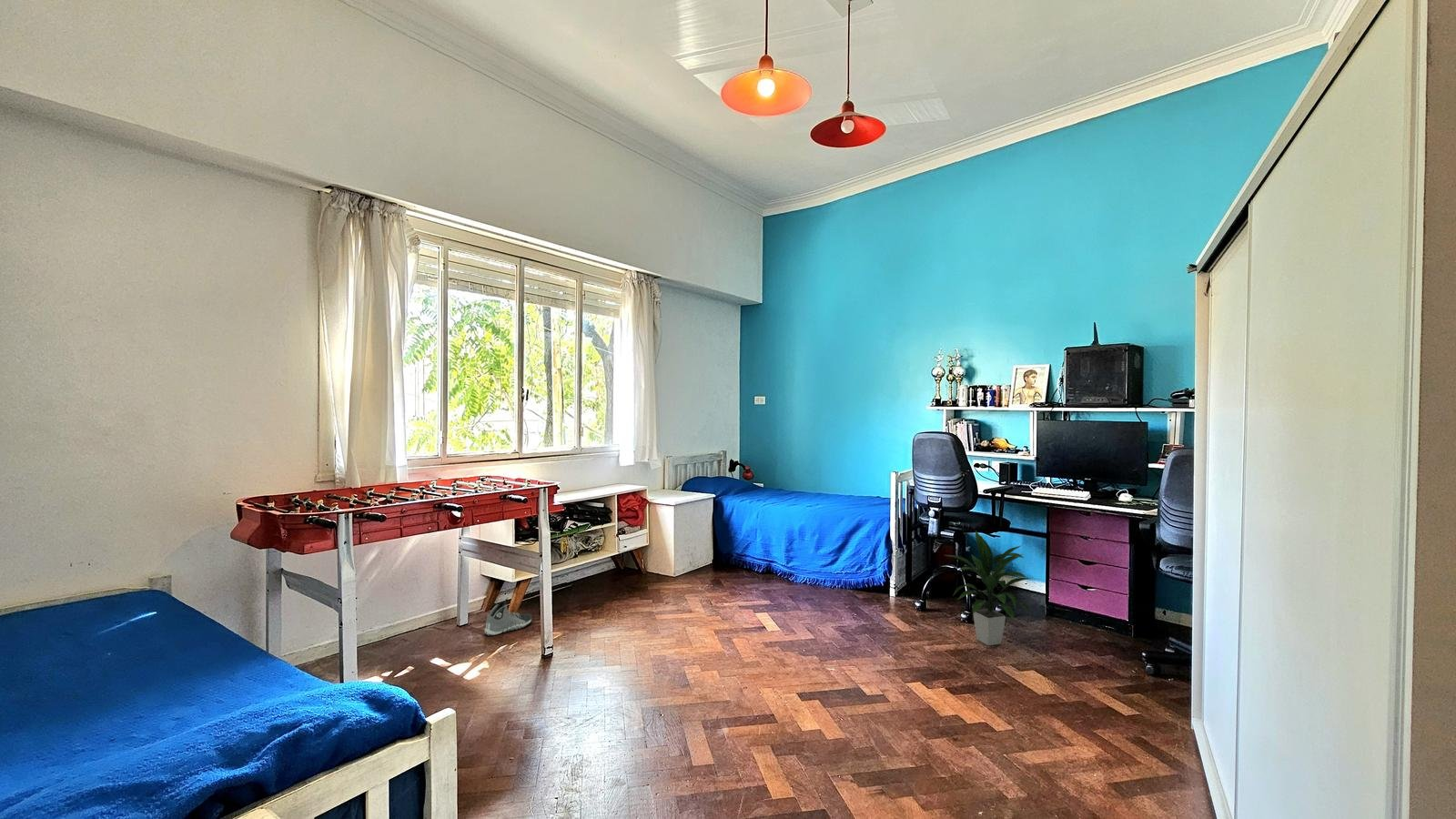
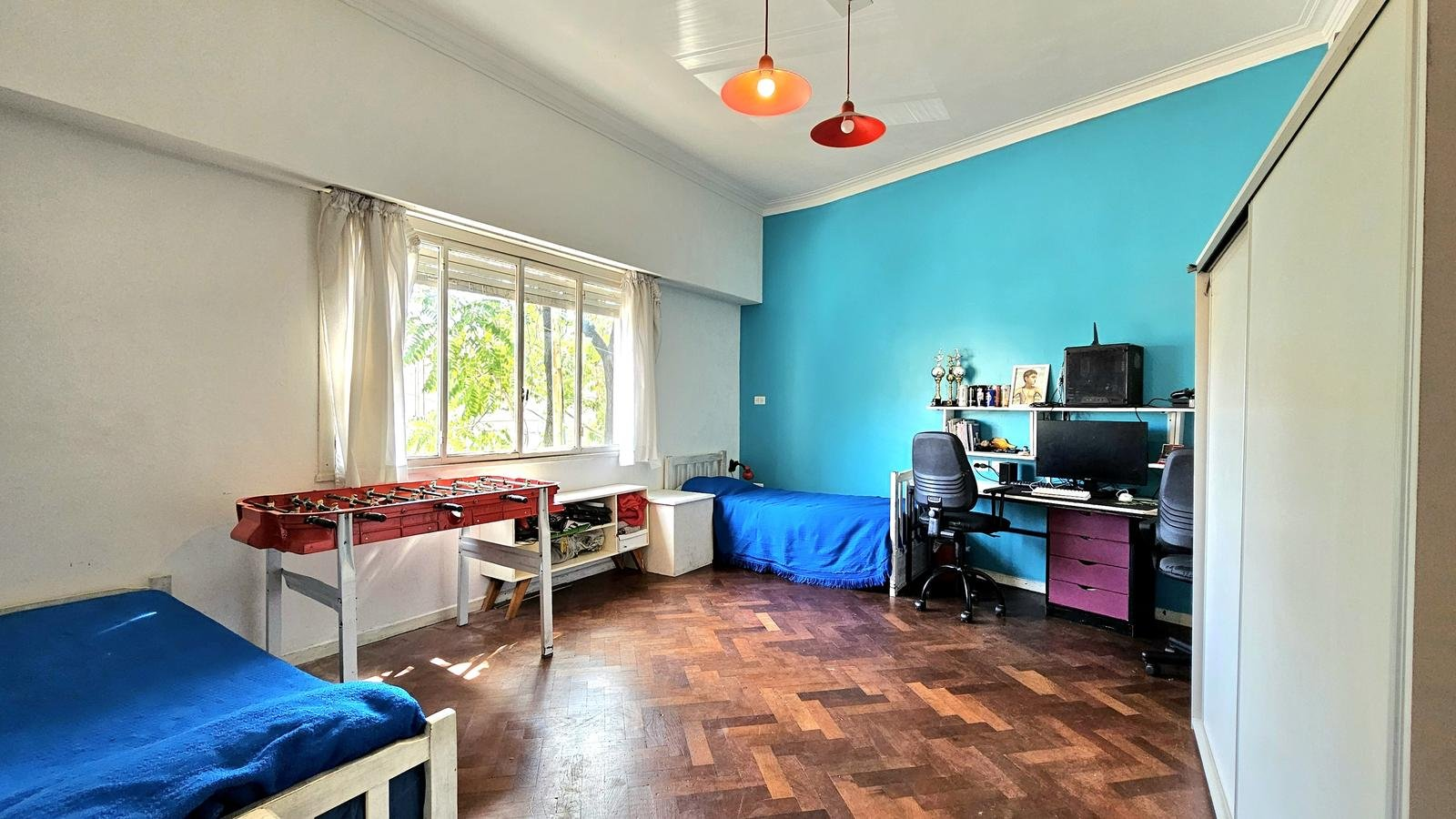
- indoor plant [945,530,1033,646]
- sneaker [484,601,533,637]
